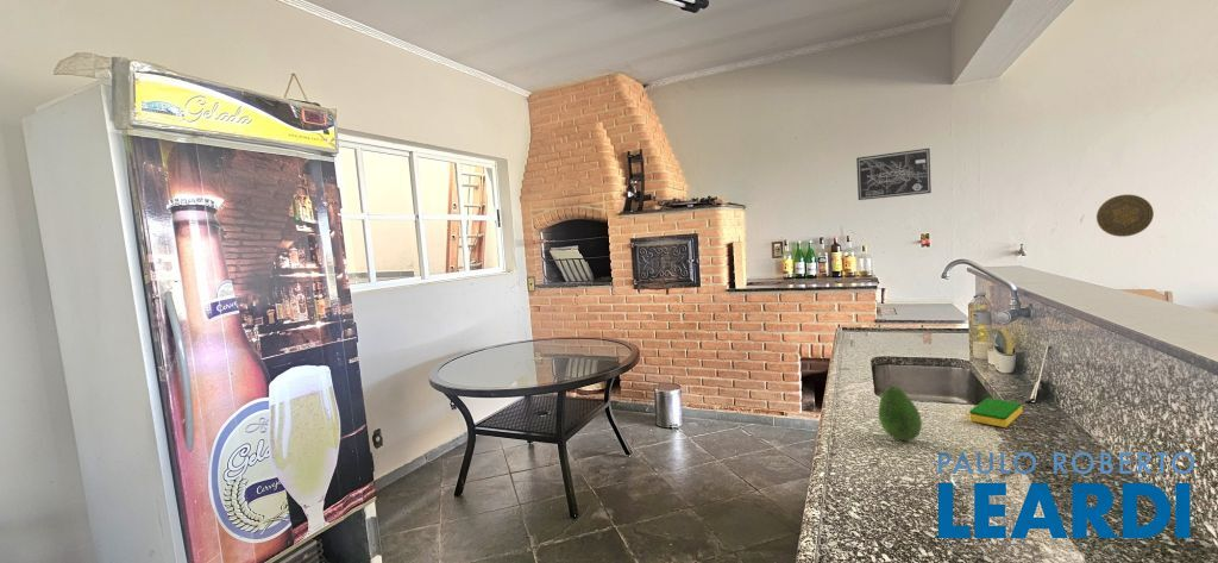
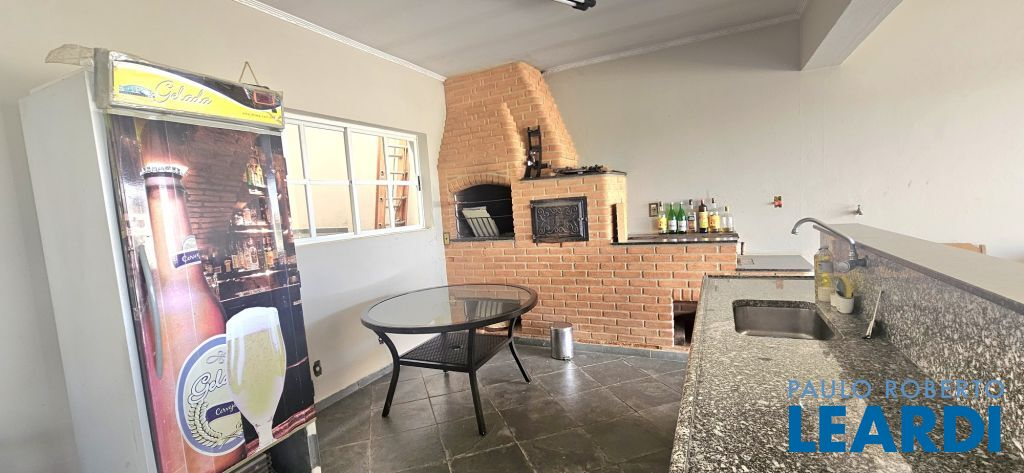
- wall art [855,148,933,201]
- fruit [878,384,923,442]
- decorative plate [1095,193,1155,238]
- dish sponge [968,396,1023,428]
